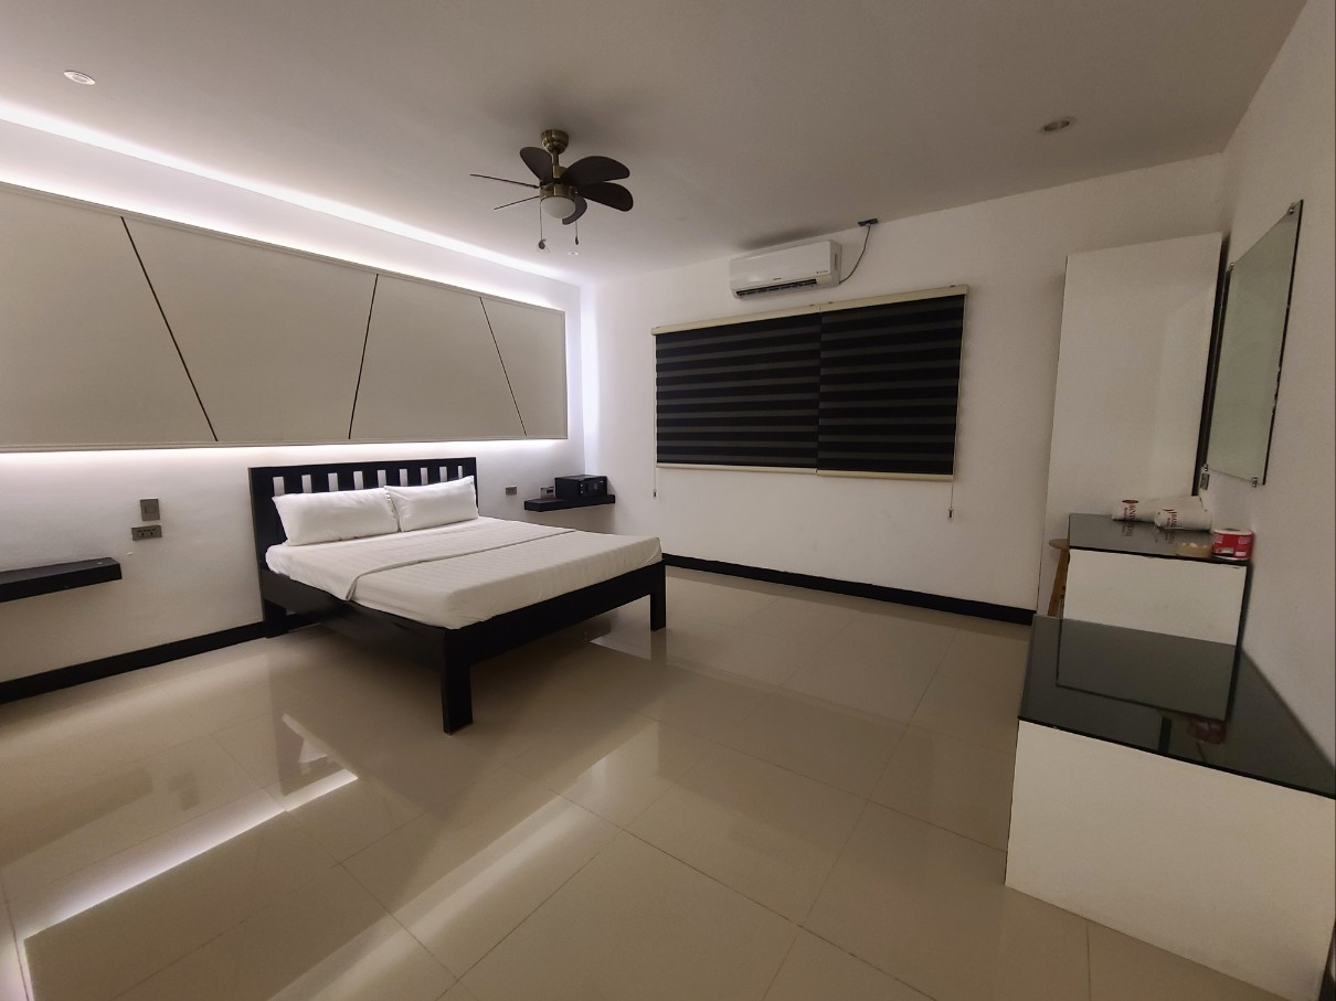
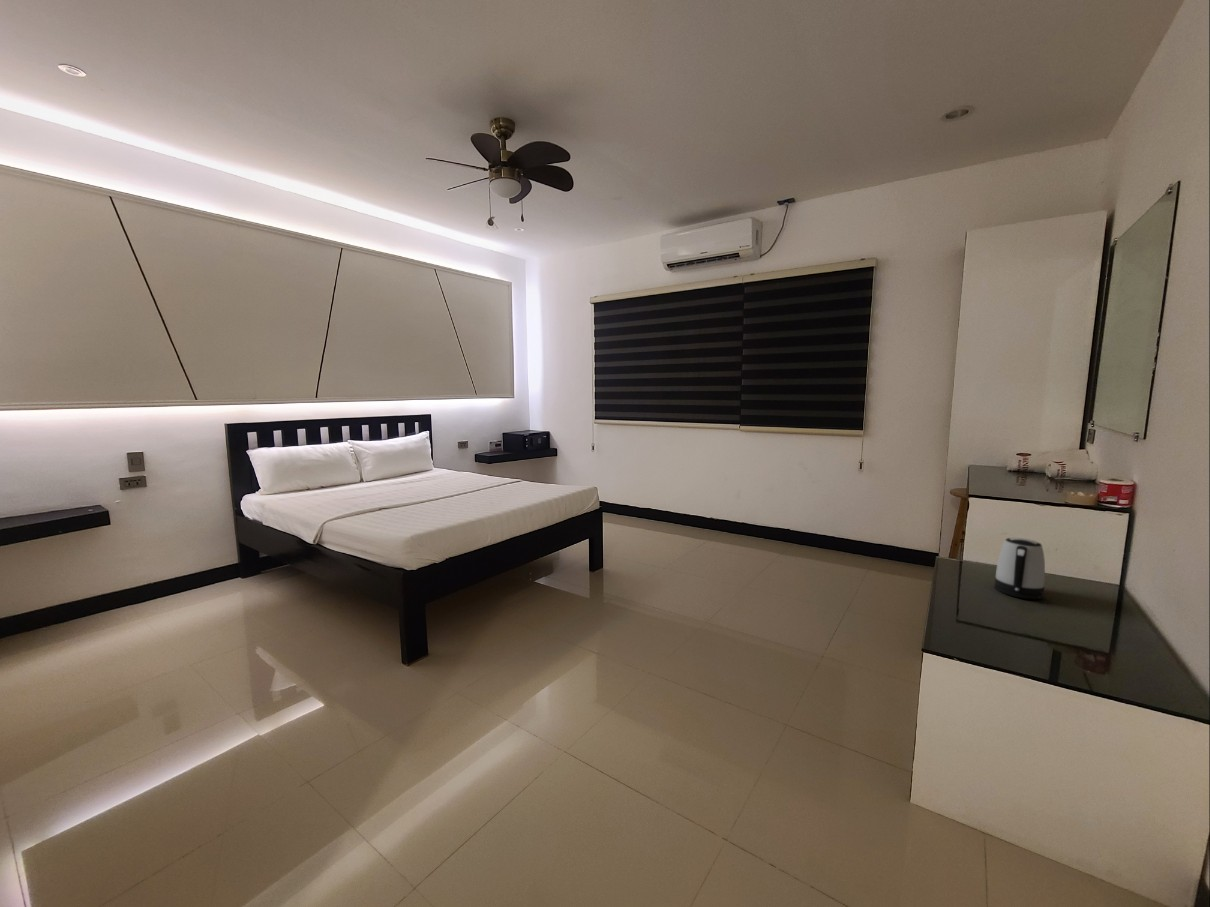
+ kettle [993,537,1046,600]
